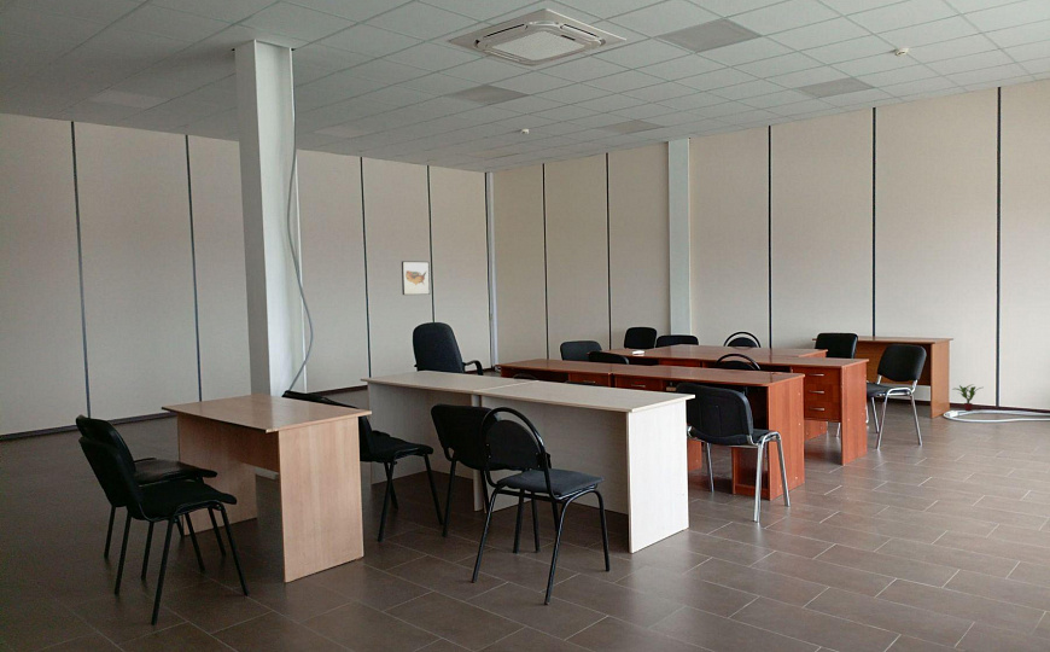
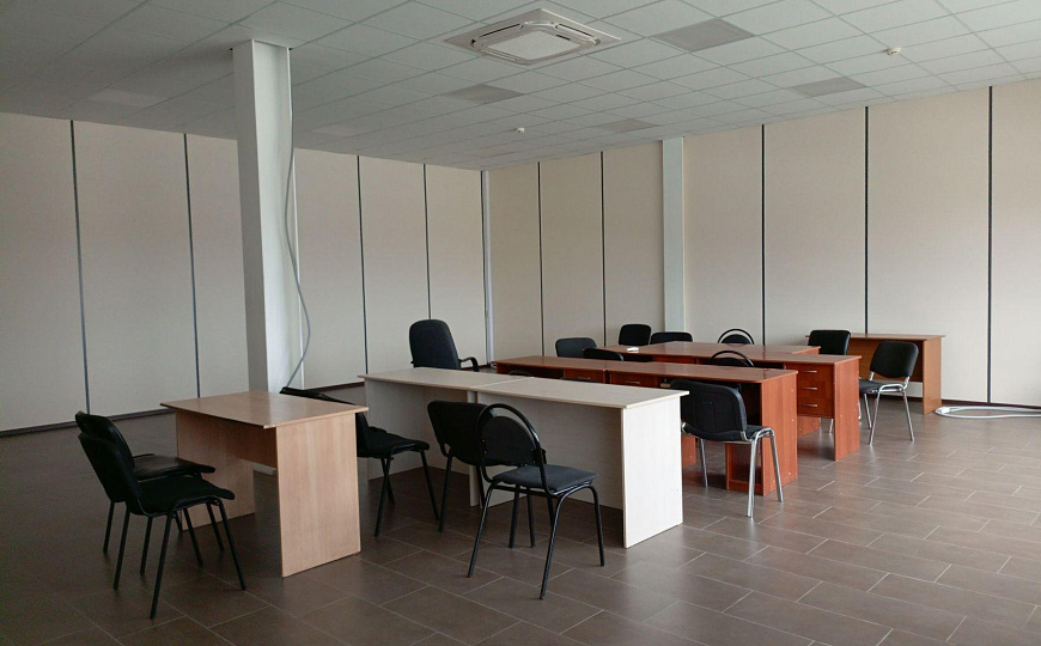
- wall art [401,260,431,296]
- potted plant [951,383,982,412]
